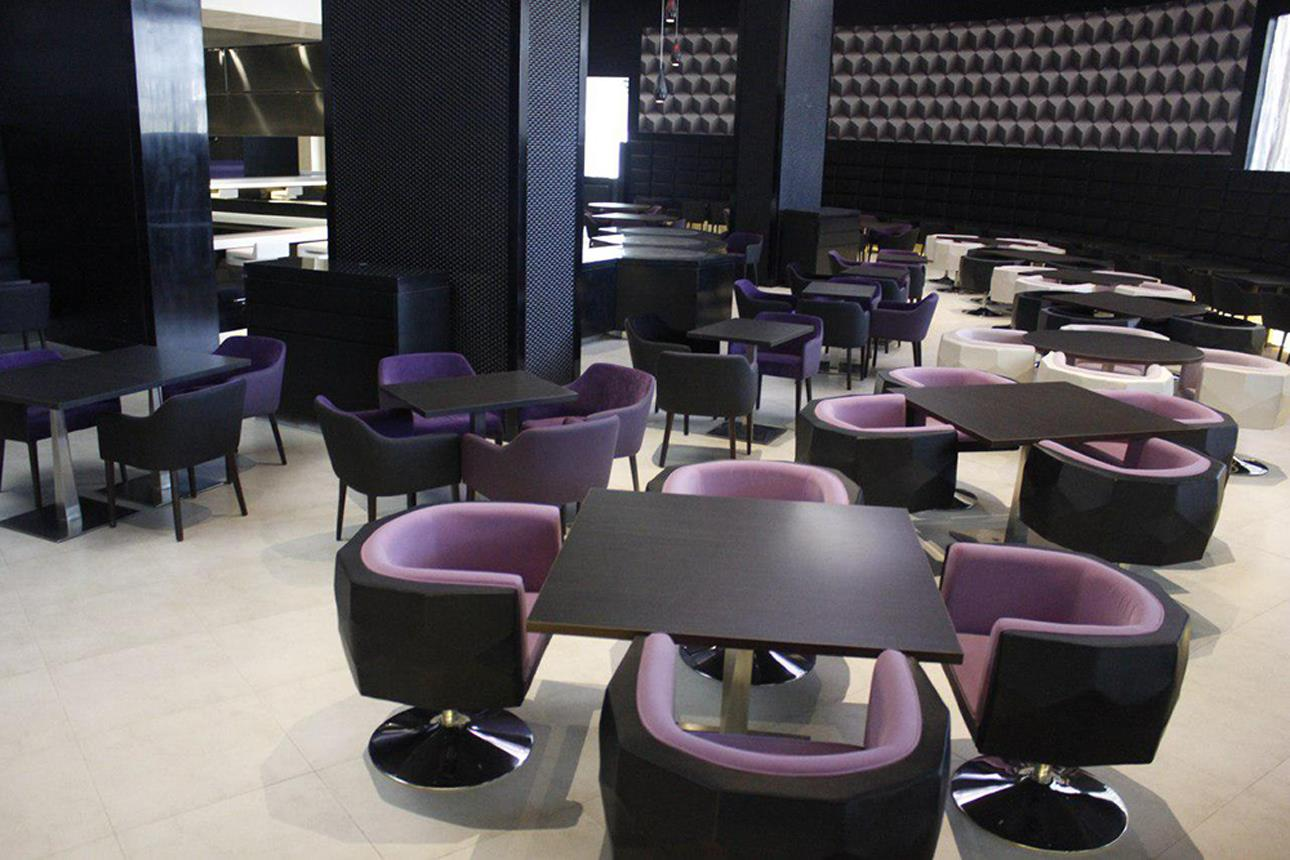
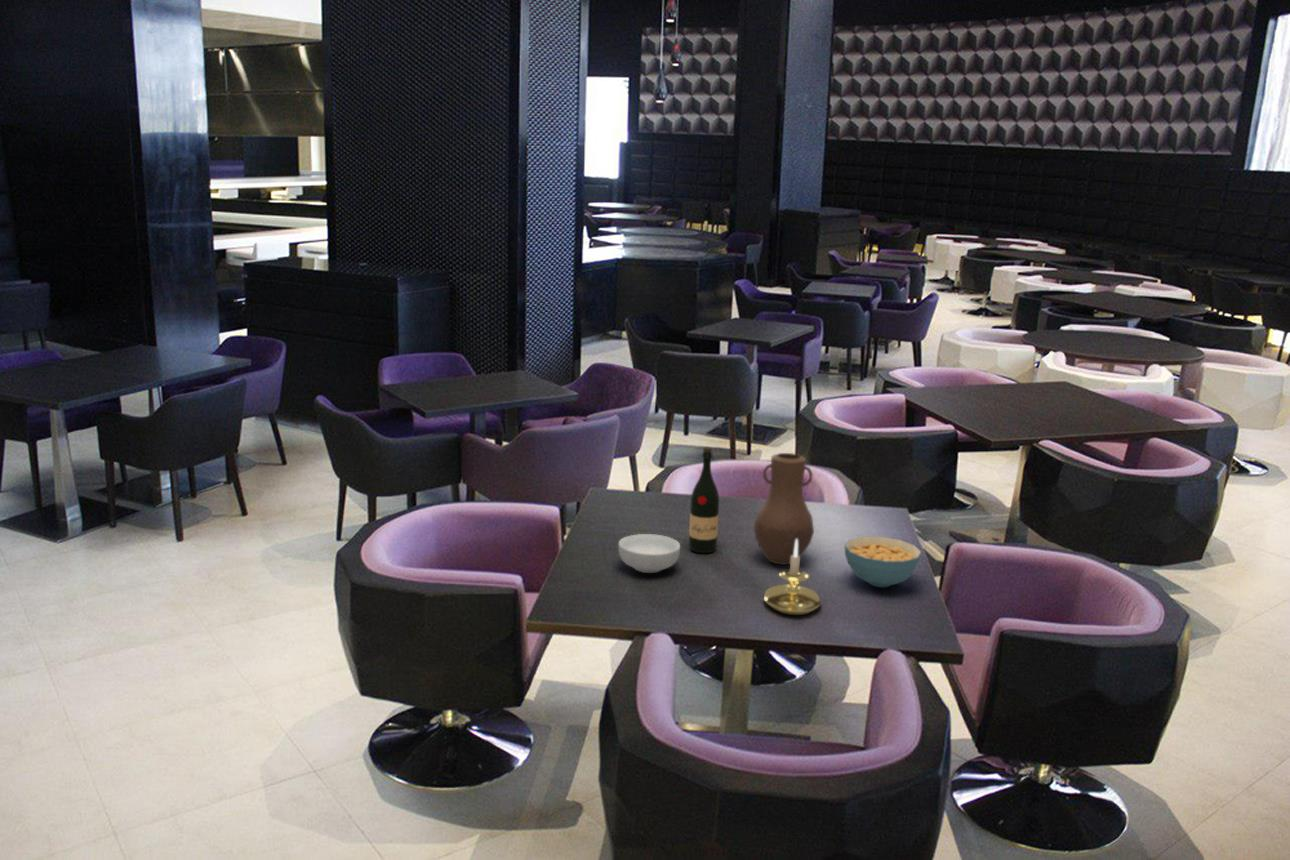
+ cereal bowl [844,536,922,588]
+ vase [753,452,815,566]
+ wine bottle [688,446,720,554]
+ cereal bowl [618,533,681,574]
+ candle holder [763,539,822,616]
